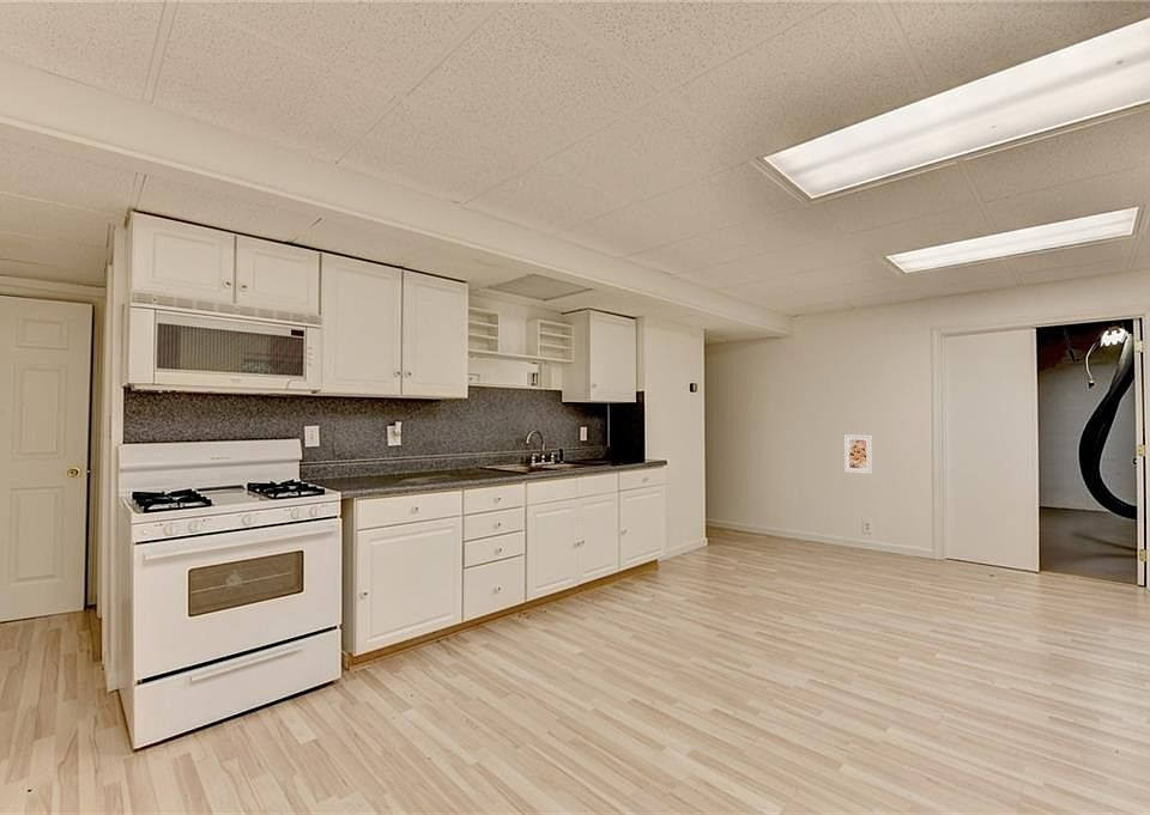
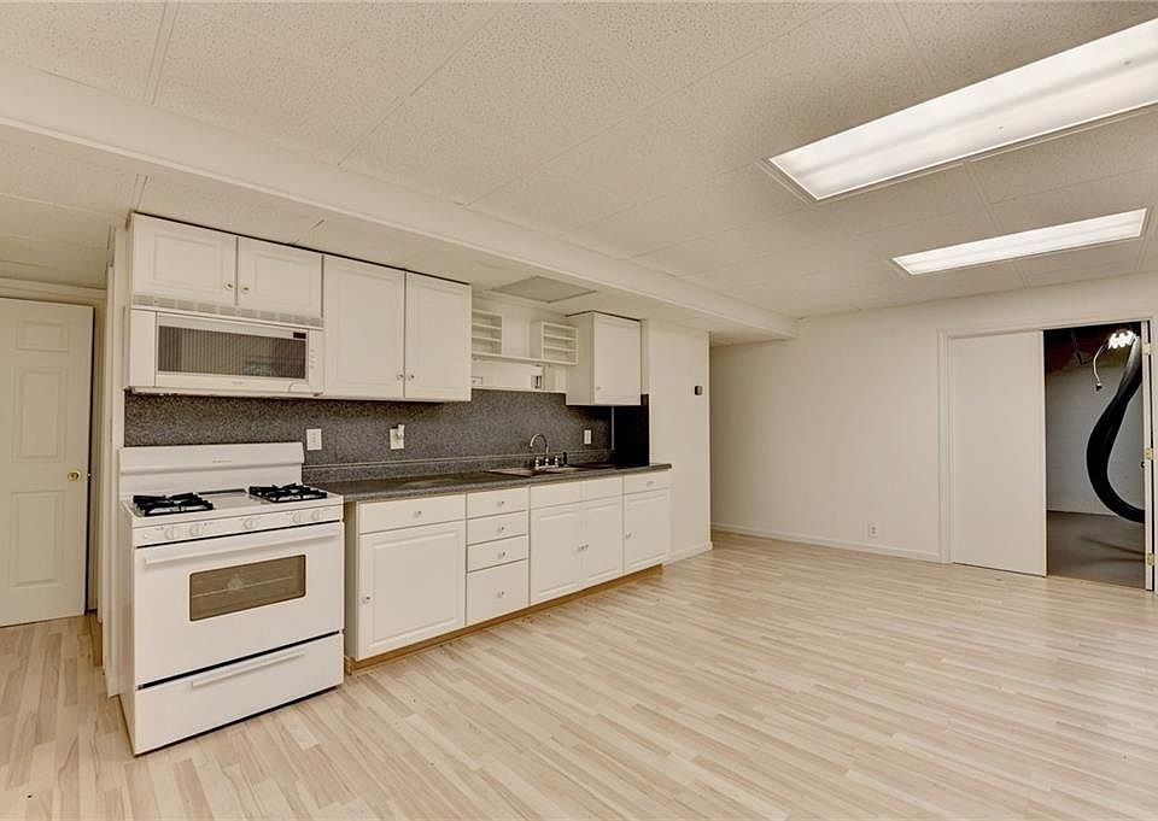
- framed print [843,433,873,475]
